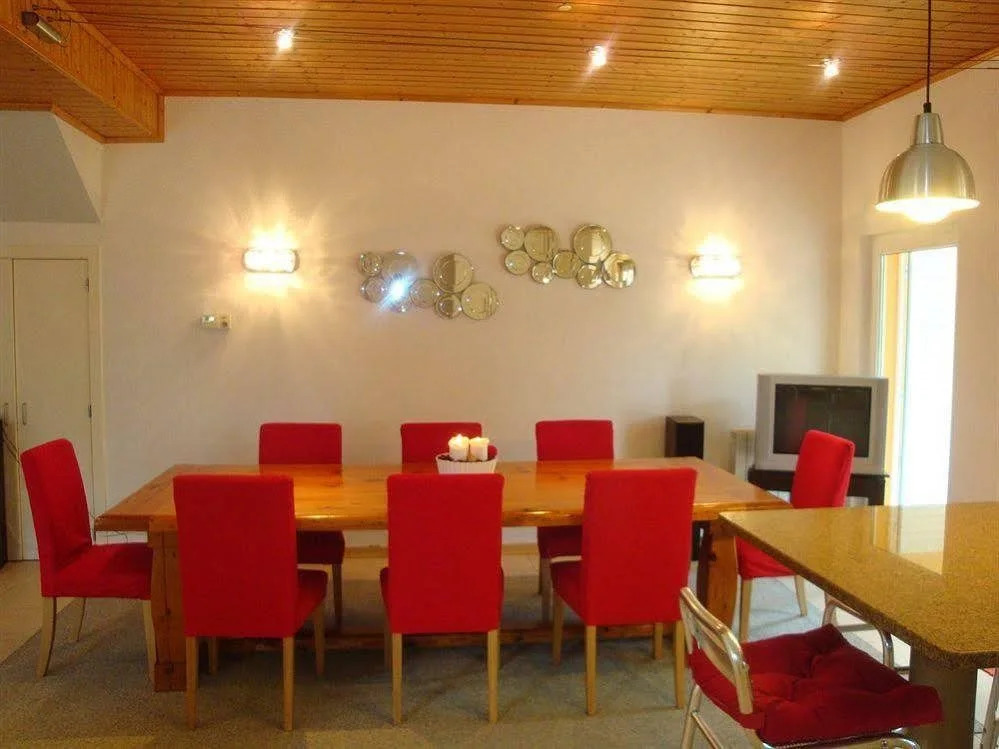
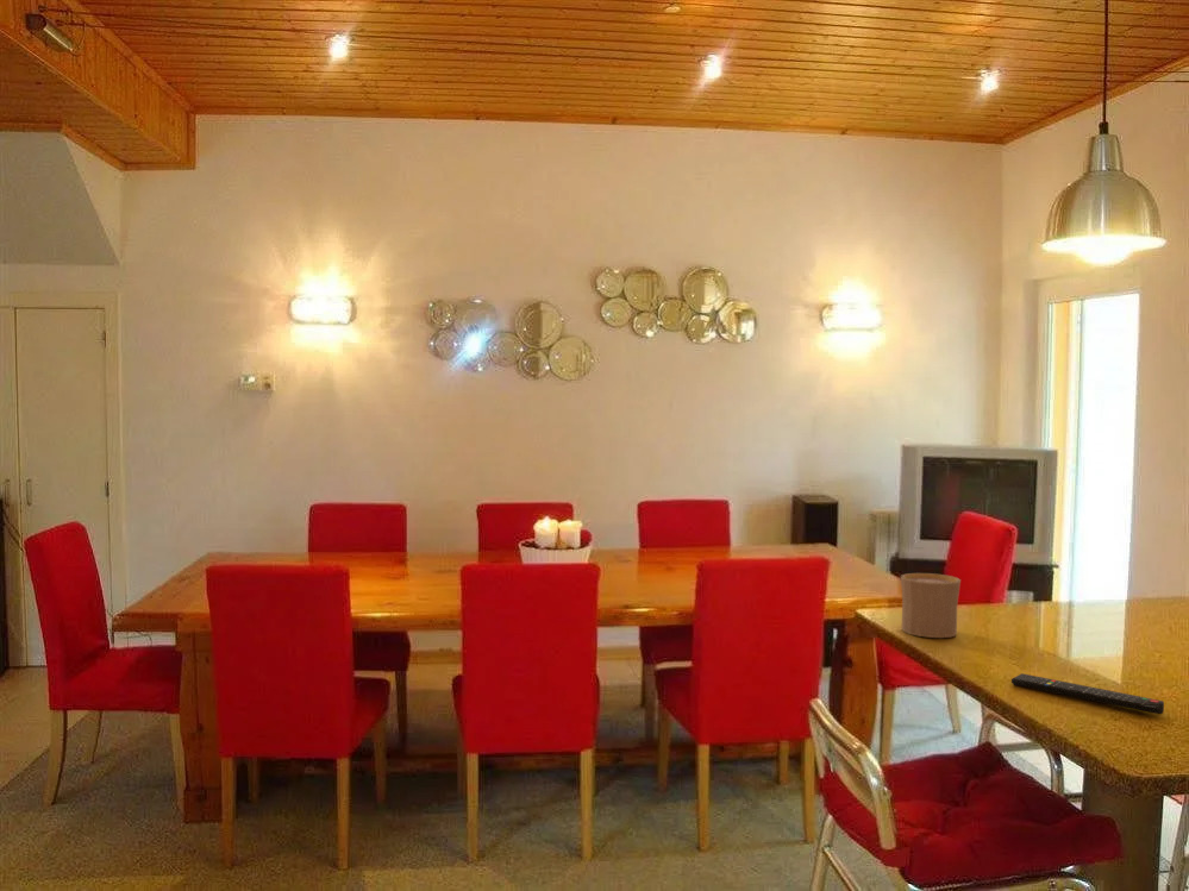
+ cup [900,572,962,639]
+ remote control [1010,672,1165,715]
